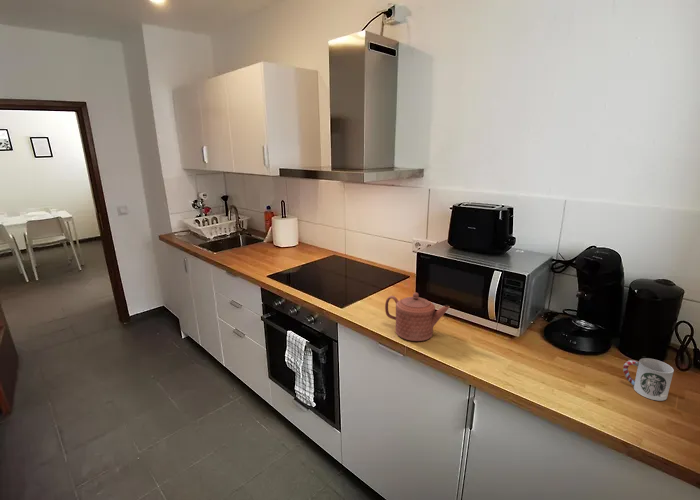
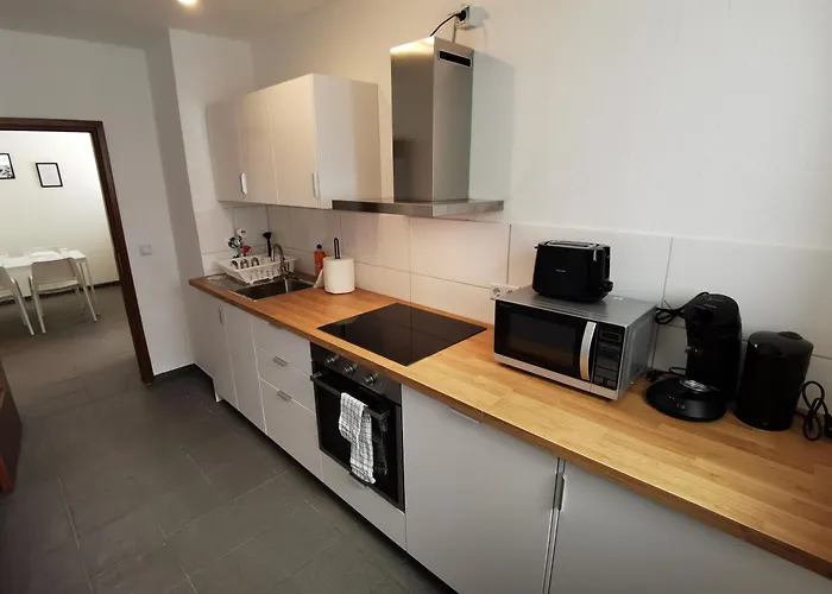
- teapot [384,292,450,342]
- cup [622,357,675,402]
